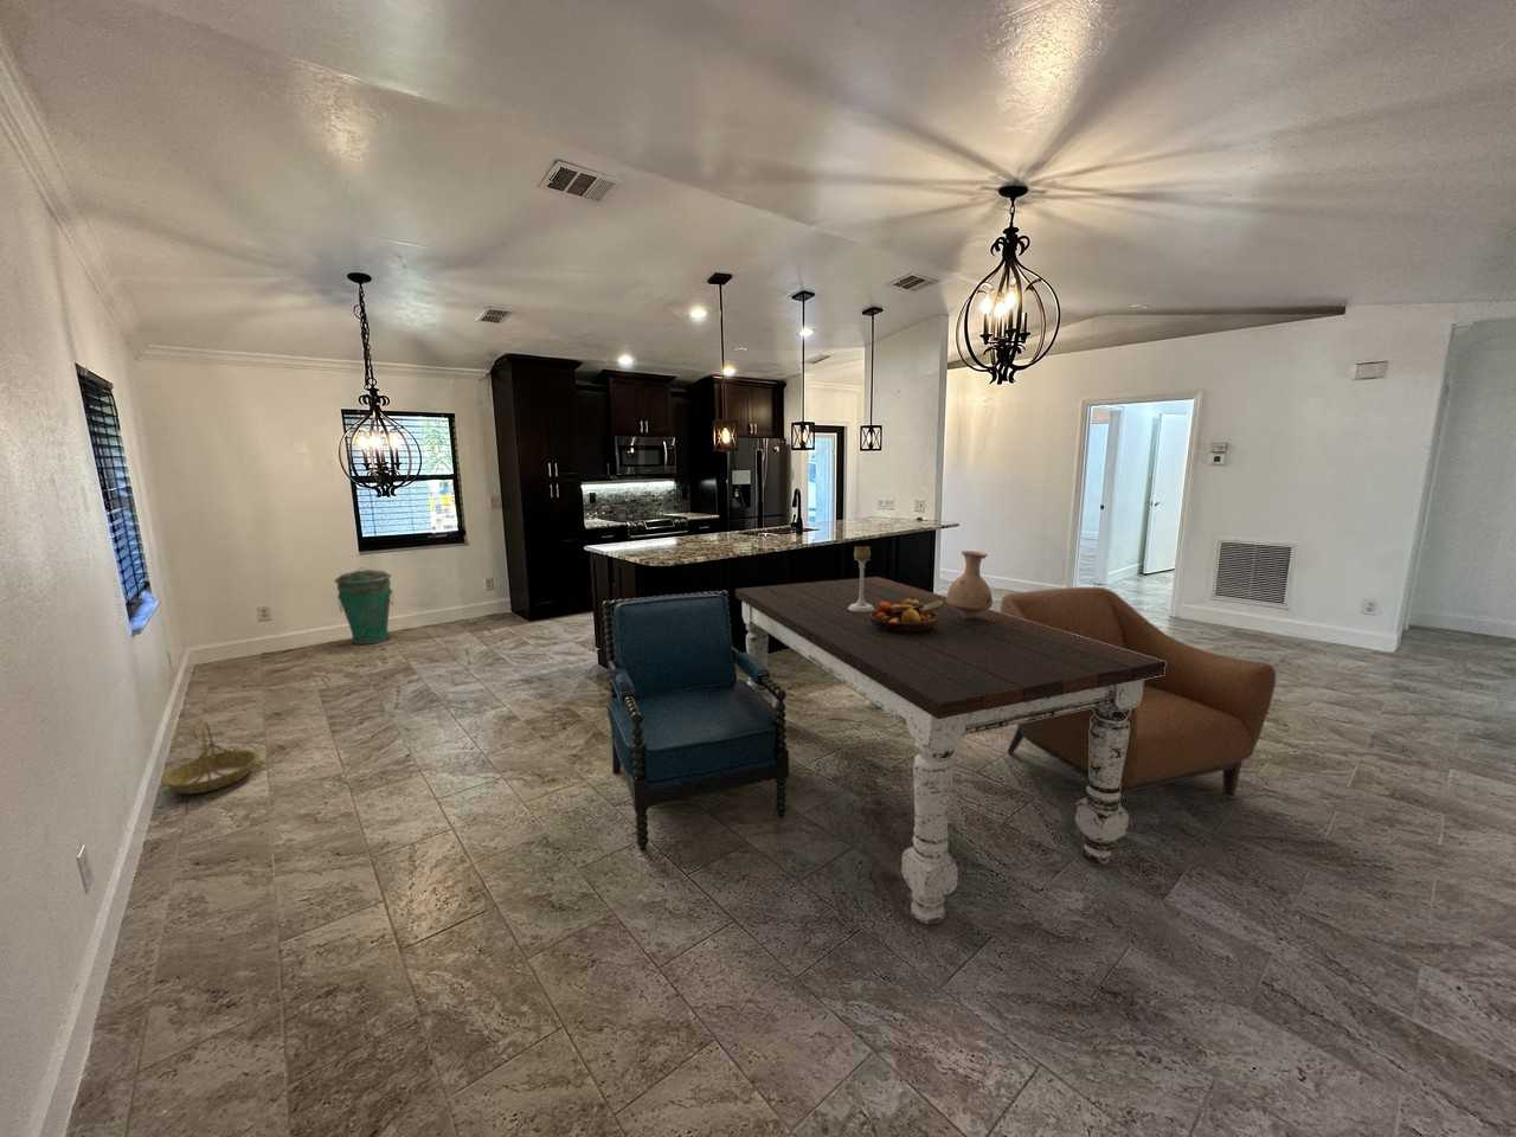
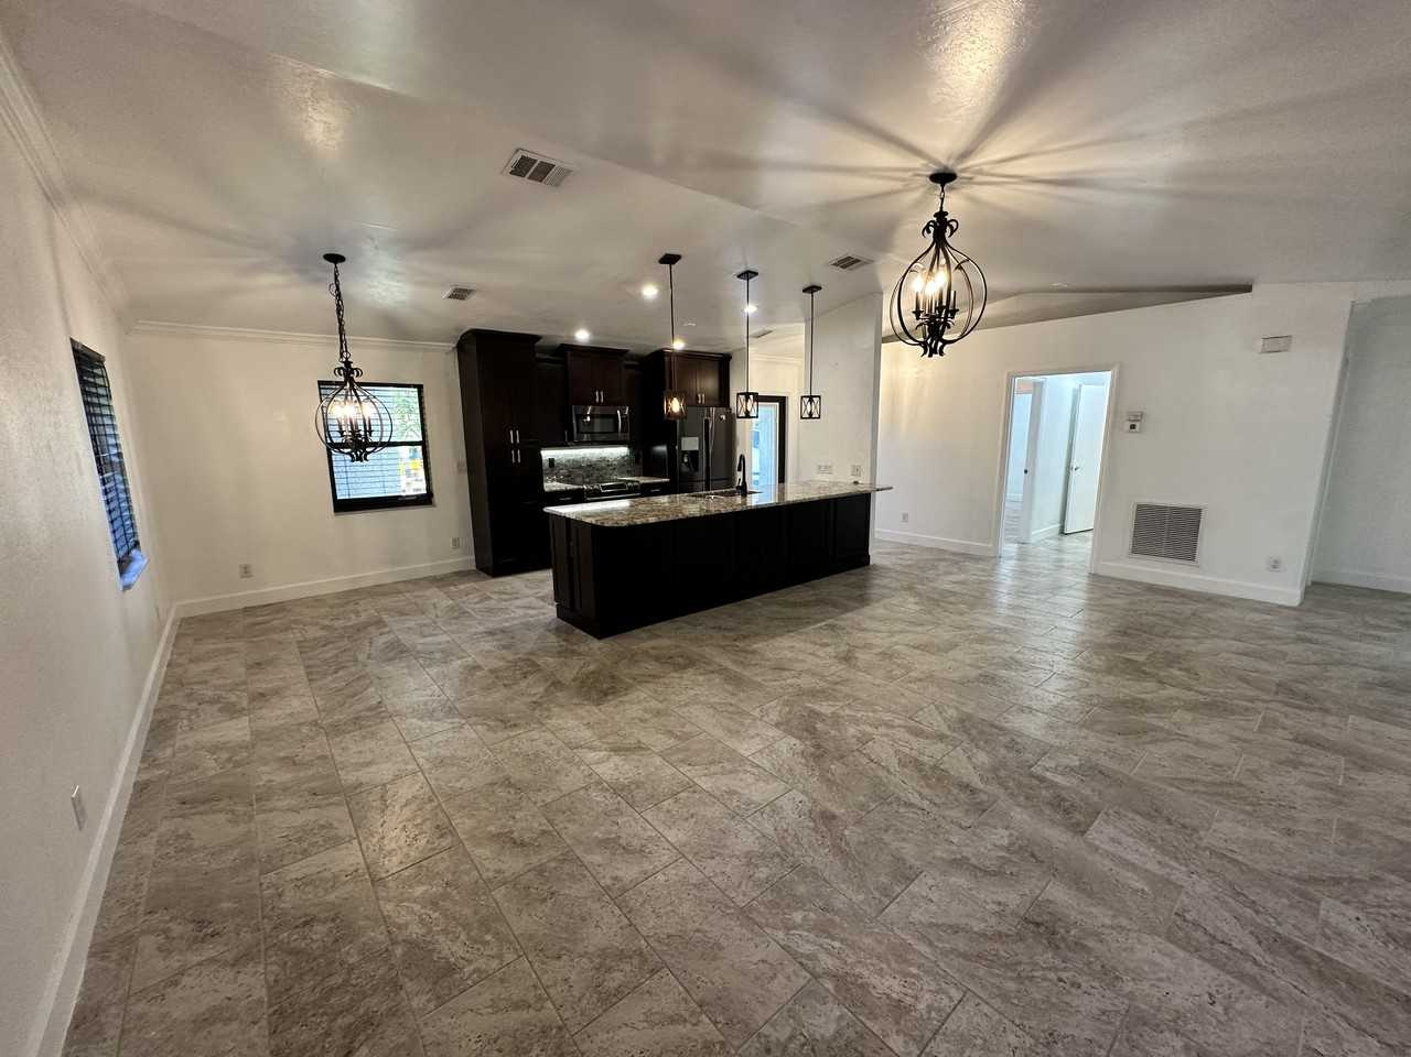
- basket [161,720,259,794]
- fruit bowl [869,600,944,634]
- chair [602,589,790,852]
- dining table [734,576,1165,924]
- chair [999,586,1277,806]
- candle holder [848,545,874,613]
- vase [947,549,993,620]
- trash can [333,566,394,645]
